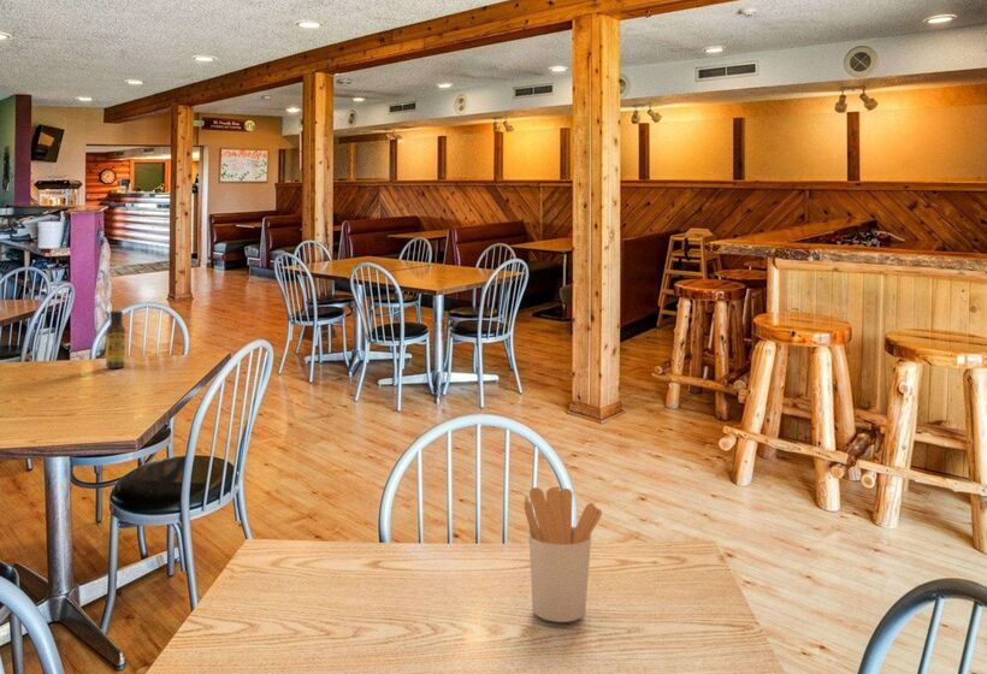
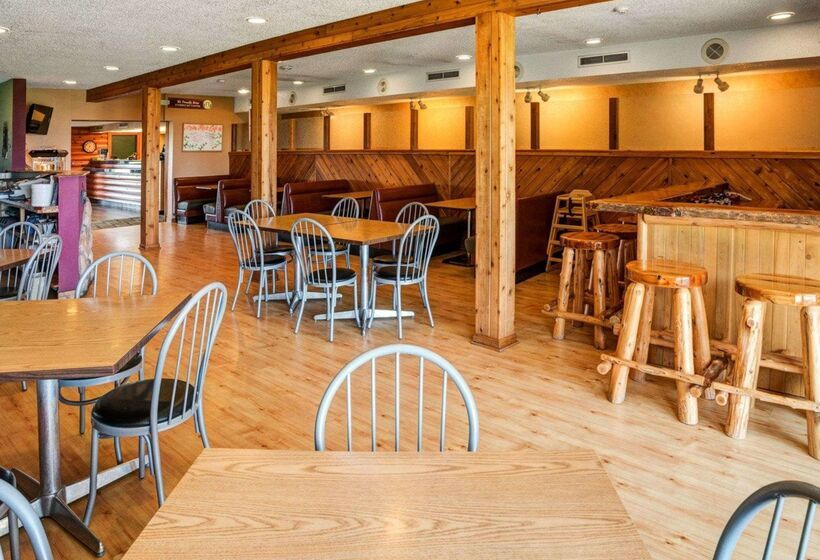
- sauce bottle [105,309,128,368]
- utensil holder [524,486,603,623]
